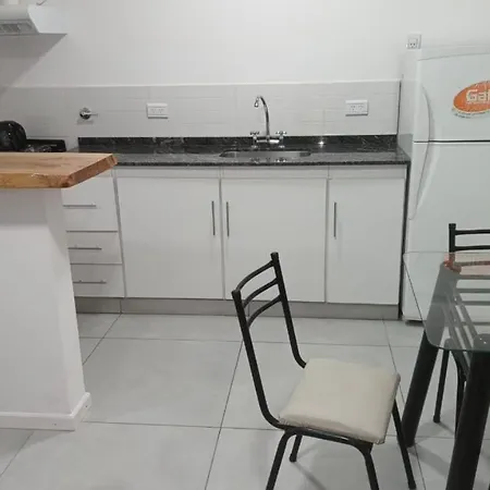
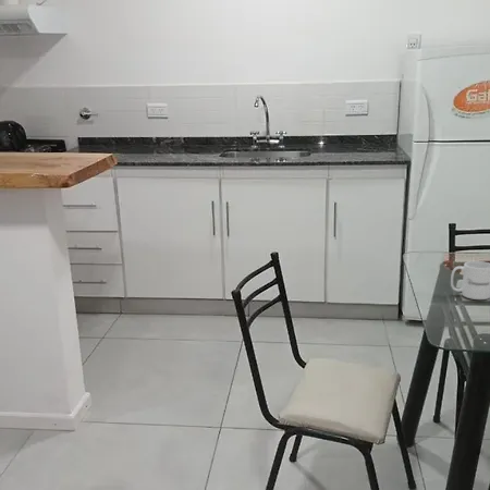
+ mug [450,260,490,301]
